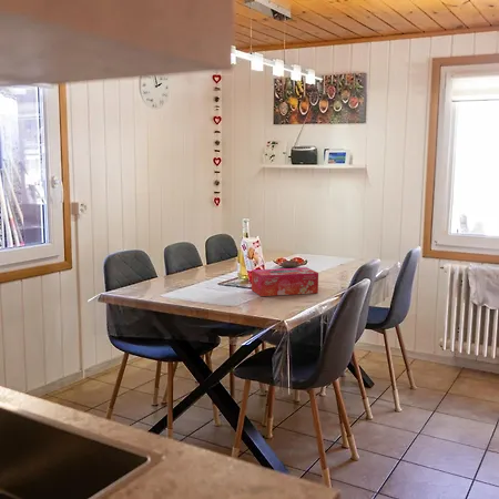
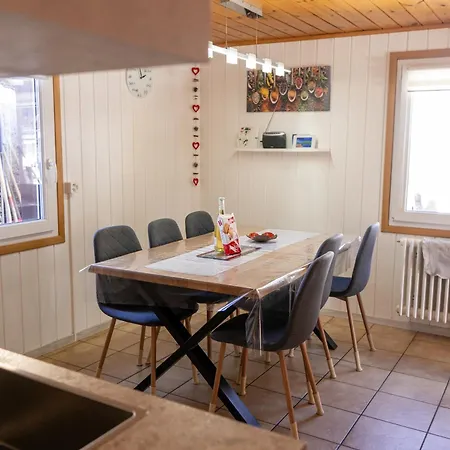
- tissue box [251,266,319,297]
